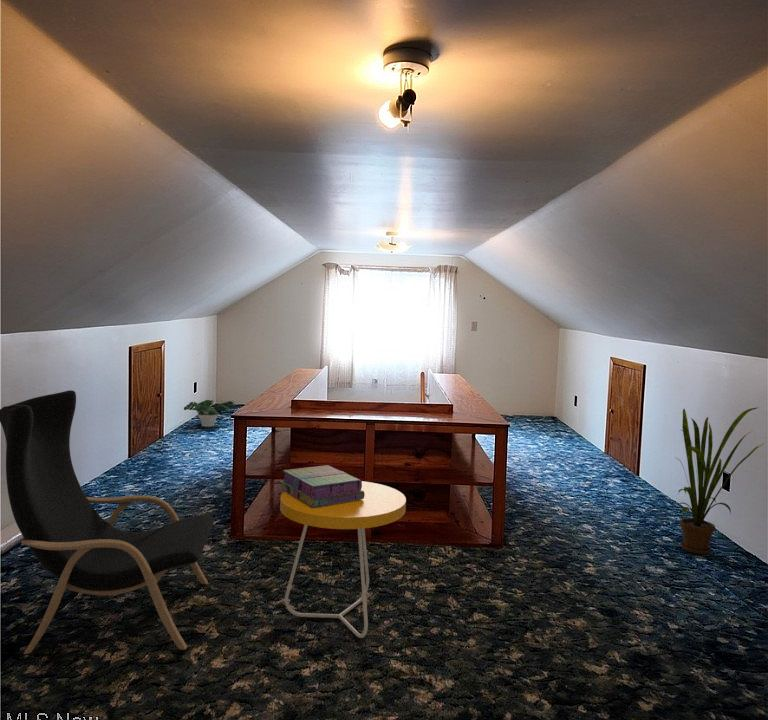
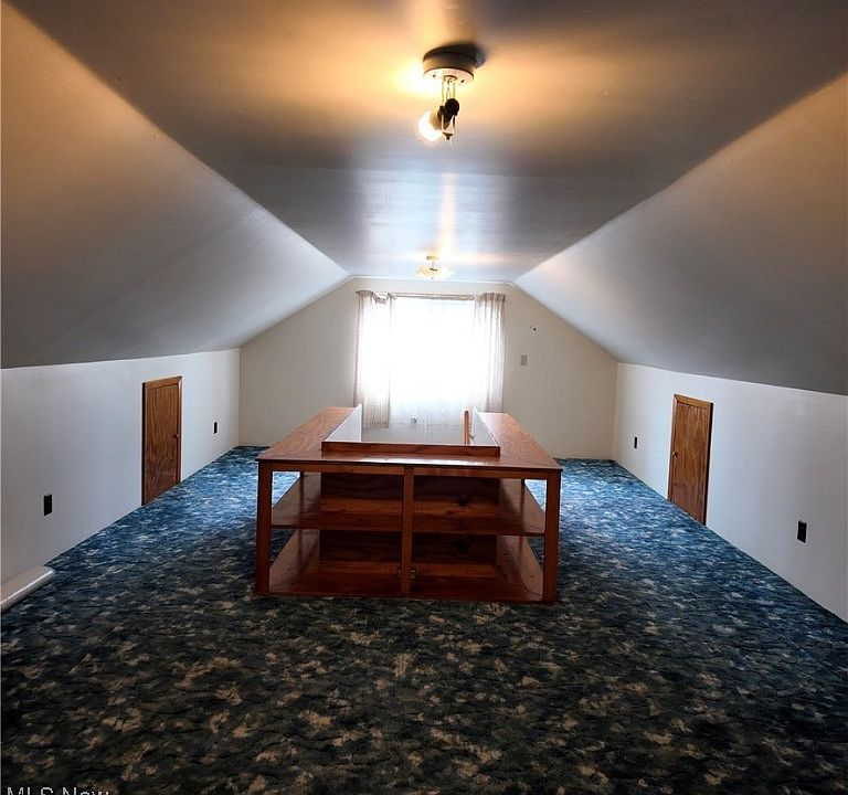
- lounge chair [0,389,215,655]
- stack of books [279,464,365,508]
- potted plant [183,399,239,428]
- house plant [674,406,764,555]
- side table [279,480,407,639]
